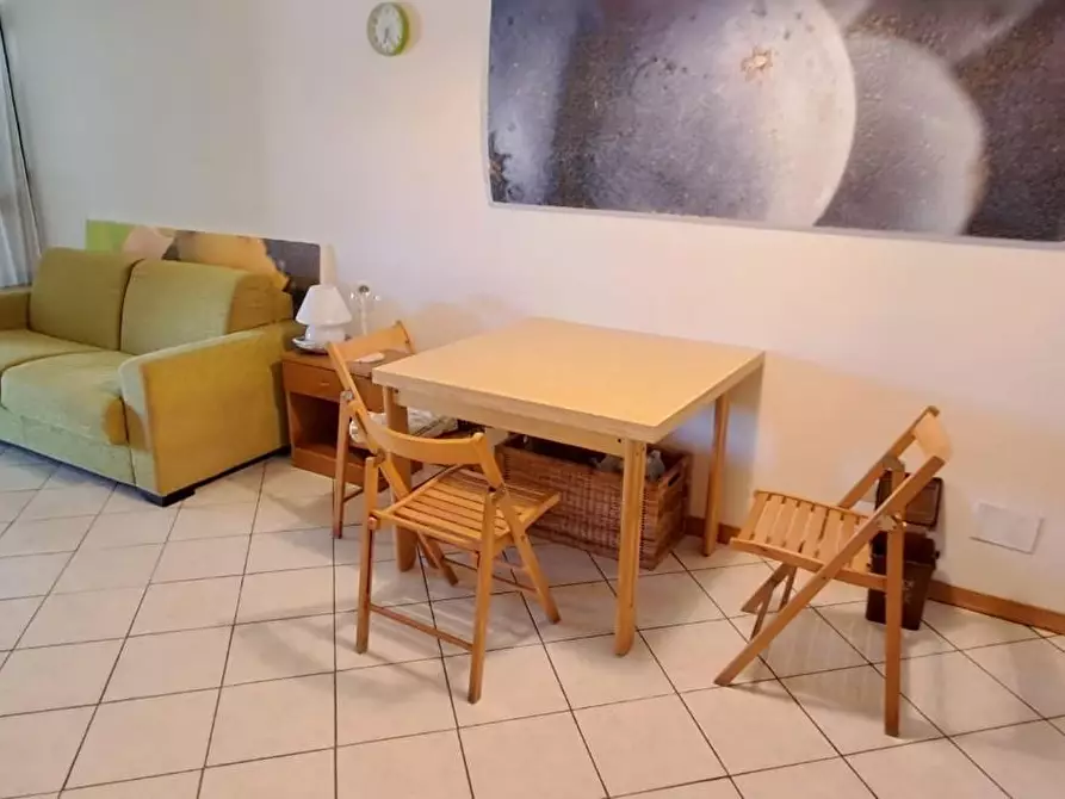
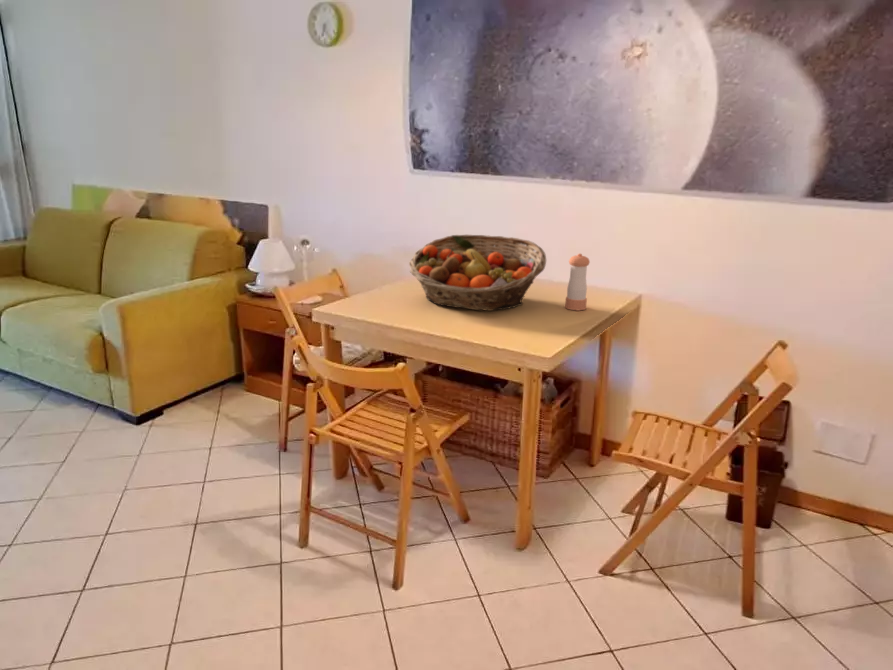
+ pepper shaker [564,252,591,311]
+ fruit basket [408,234,547,312]
